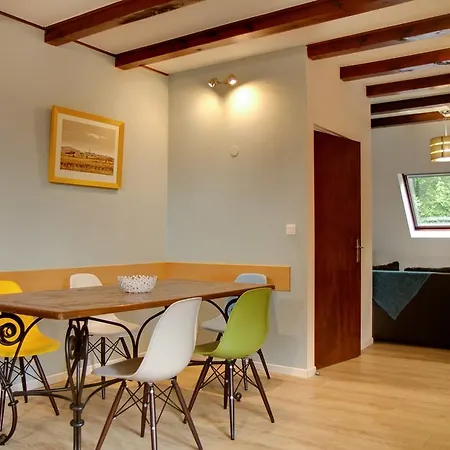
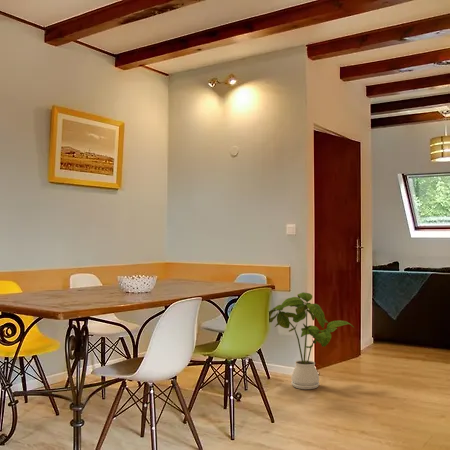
+ house plant [268,291,355,390]
